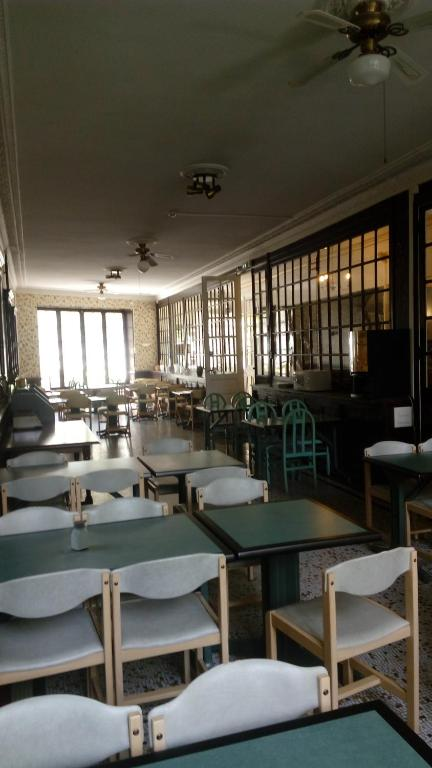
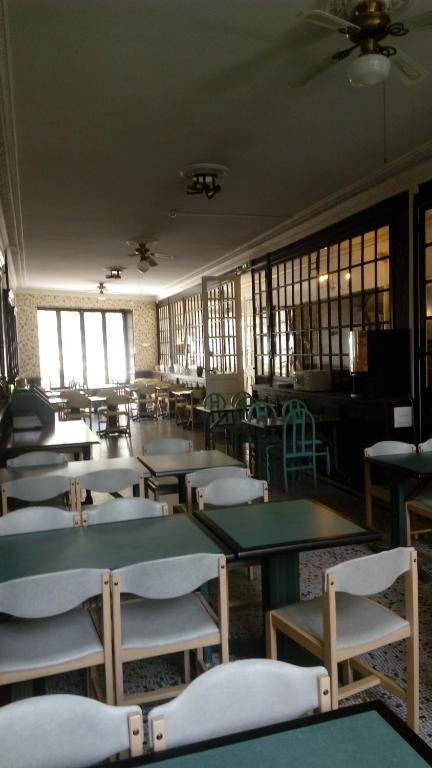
- saltshaker [70,519,90,552]
